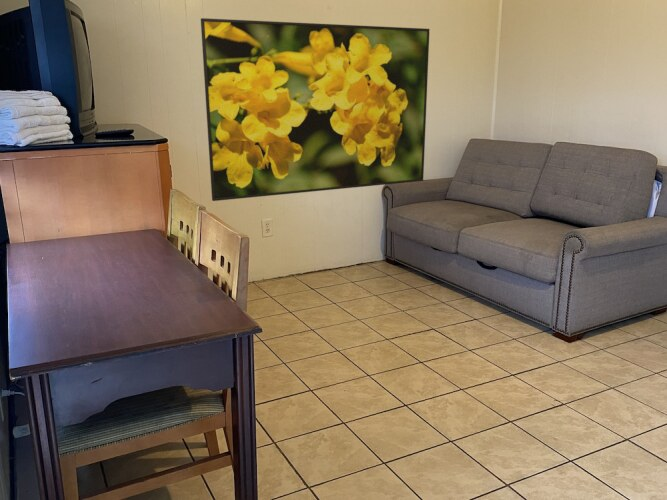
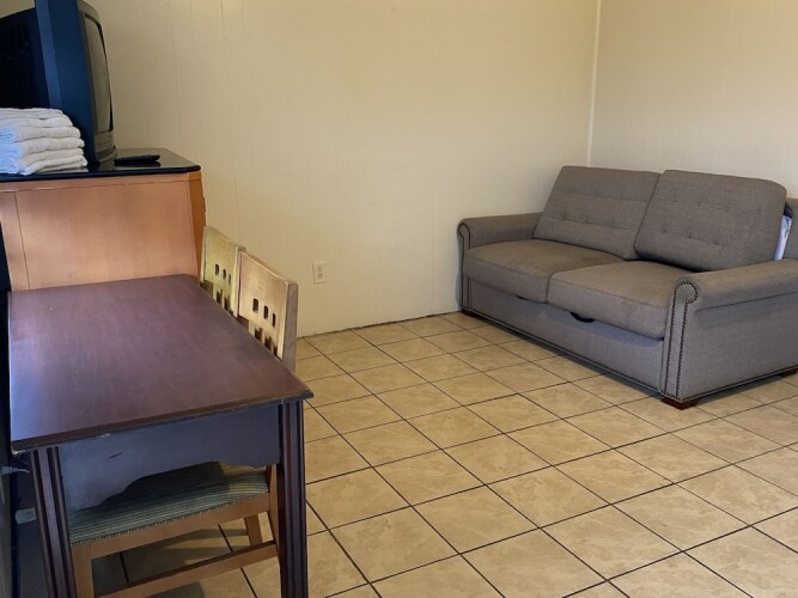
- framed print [200,17,431,202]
